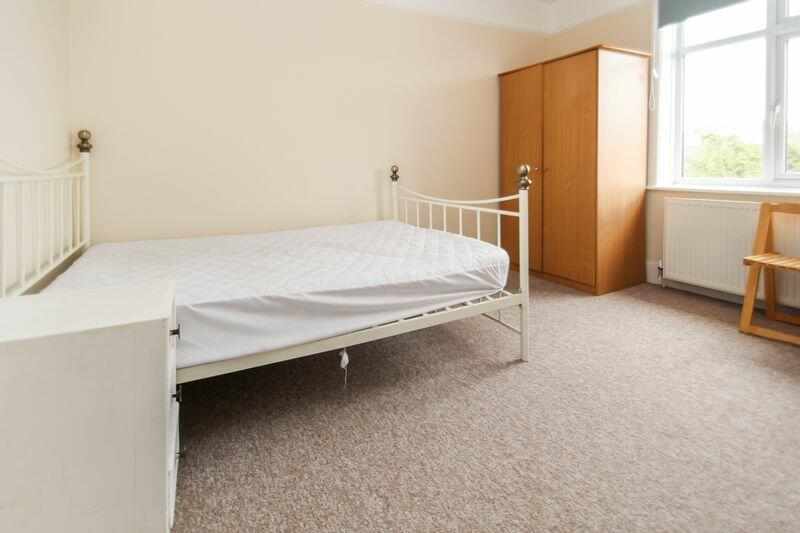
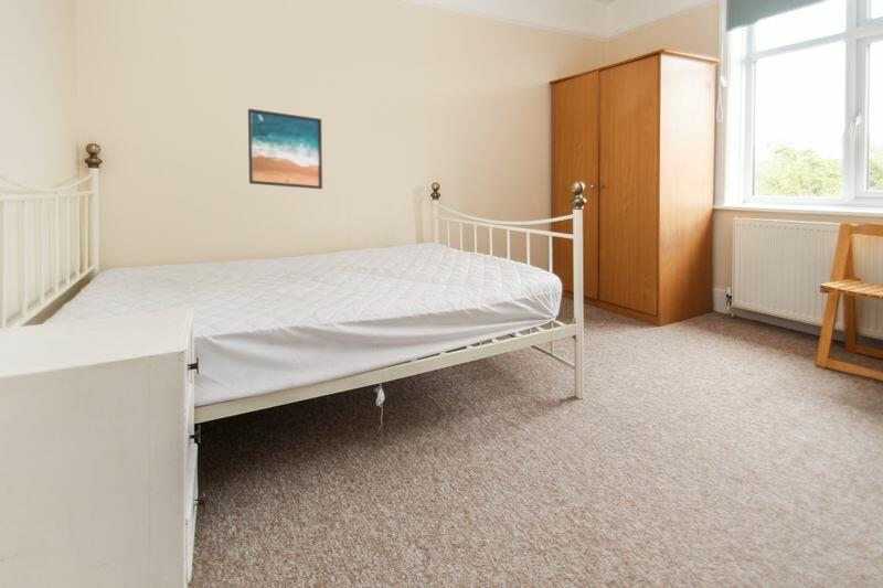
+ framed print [247,108,323,190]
